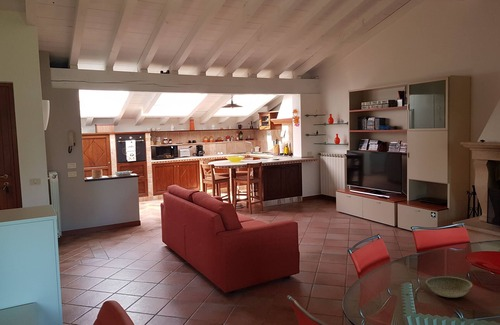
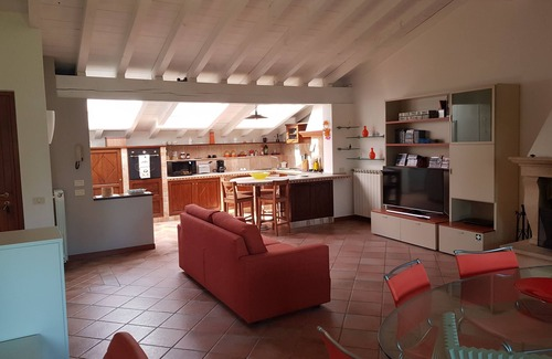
- bowl [425,275,473,298]
